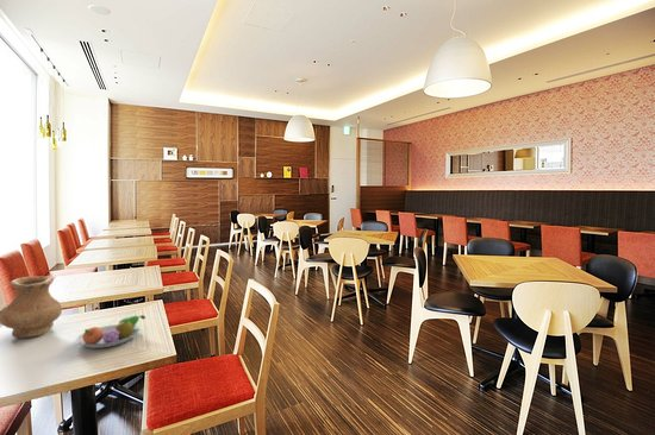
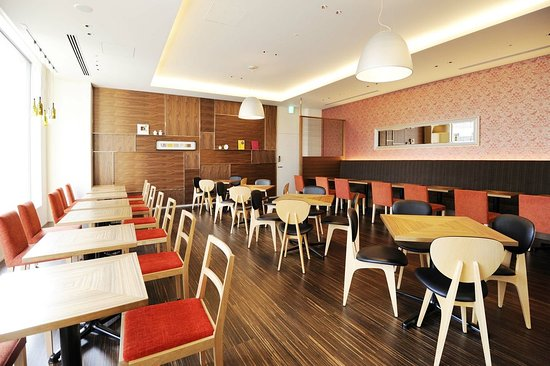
- fruit bowl [75,314,146,349]
- vase [0,275,63,339]
